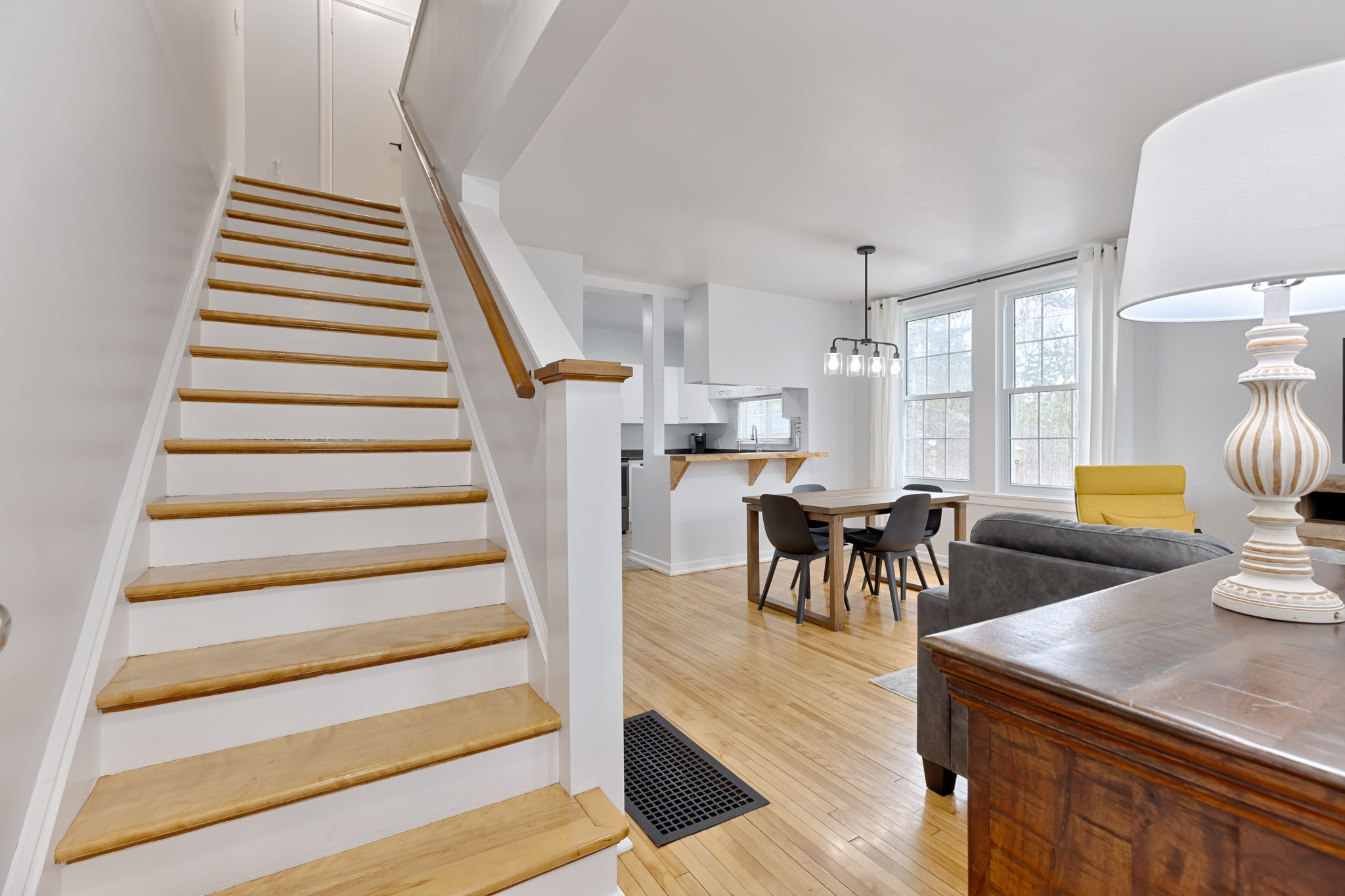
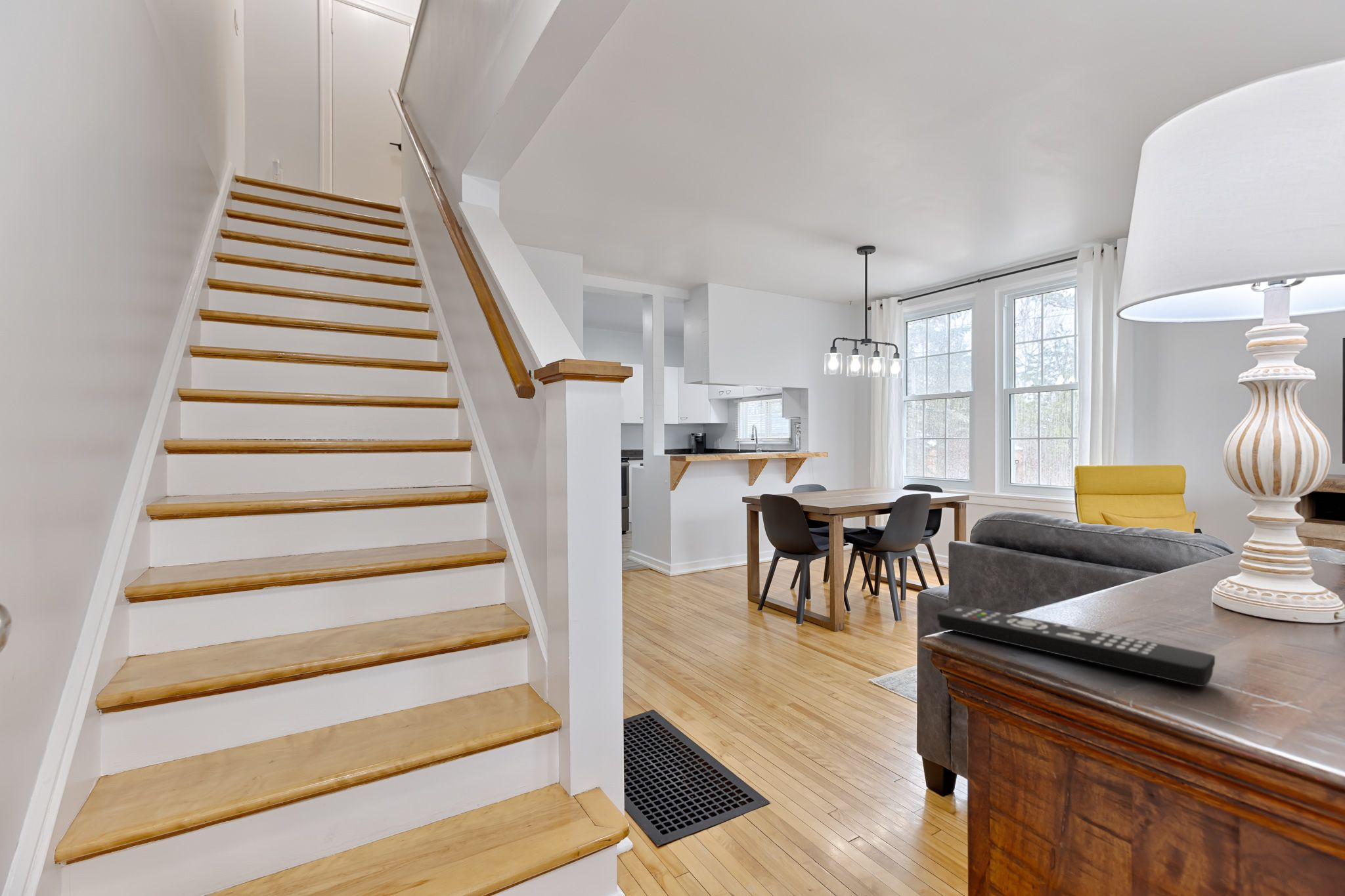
+ remote control [937,605,1216,687]
